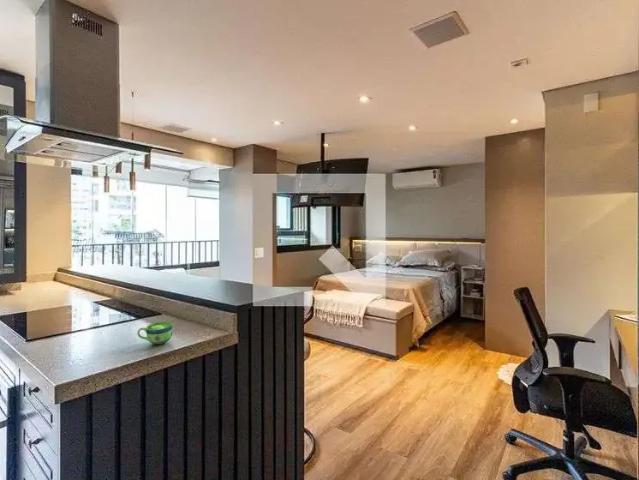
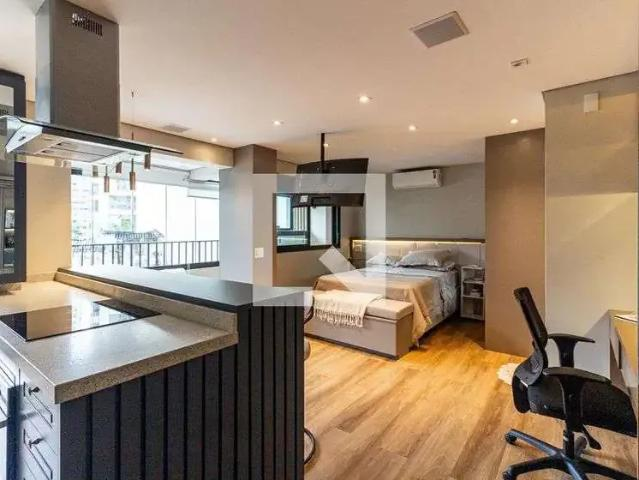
- cup [136,321,173,345]
